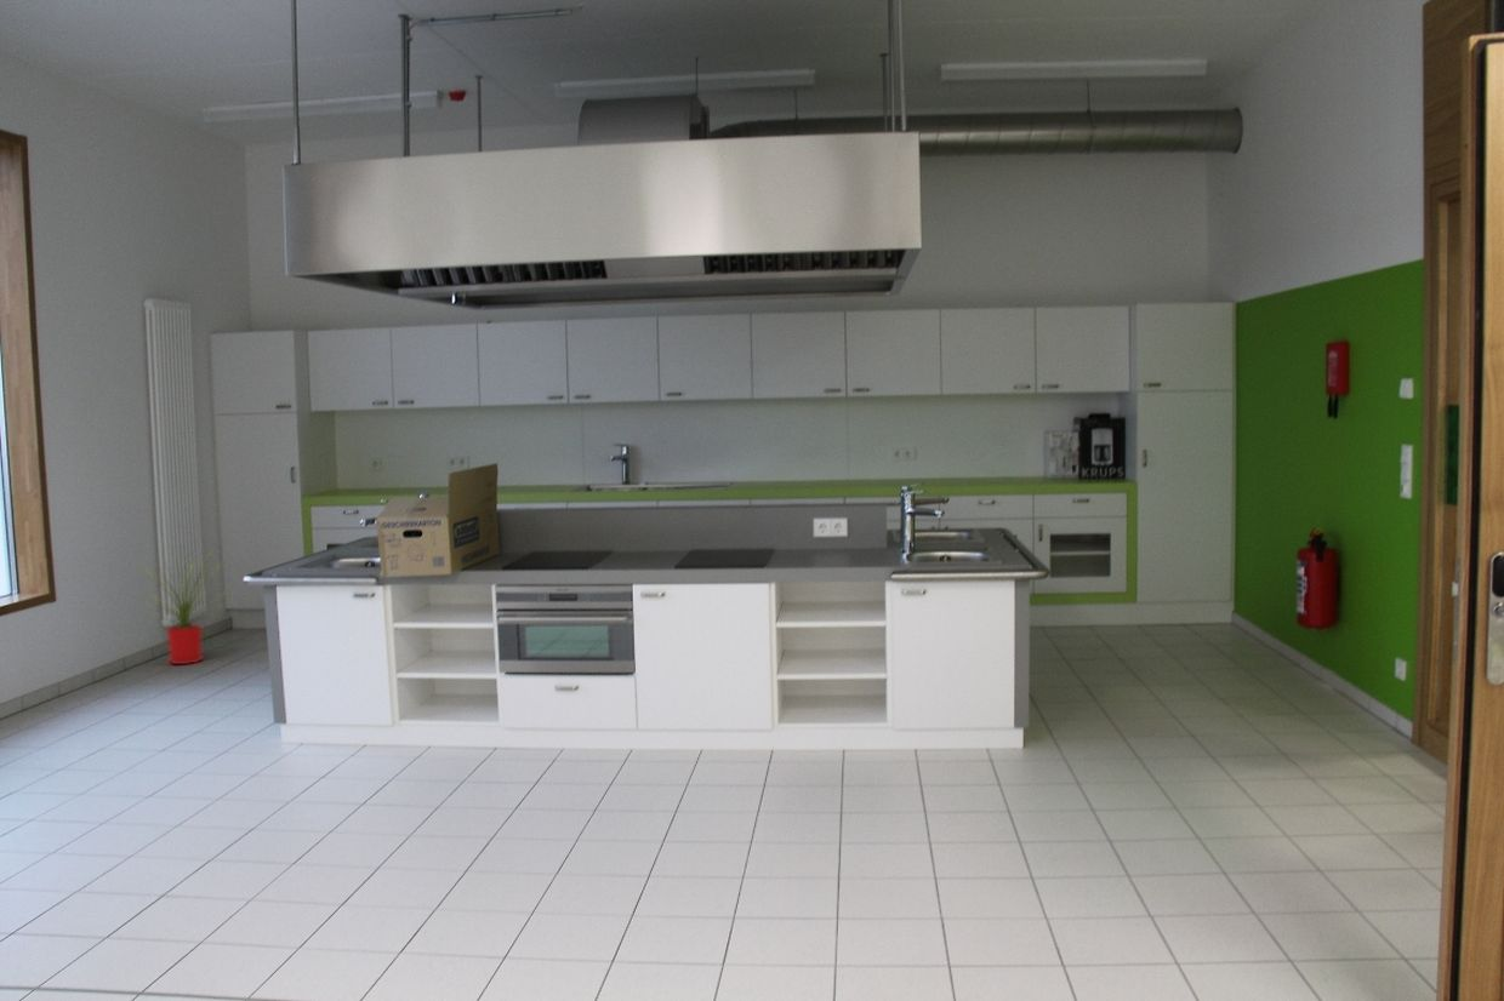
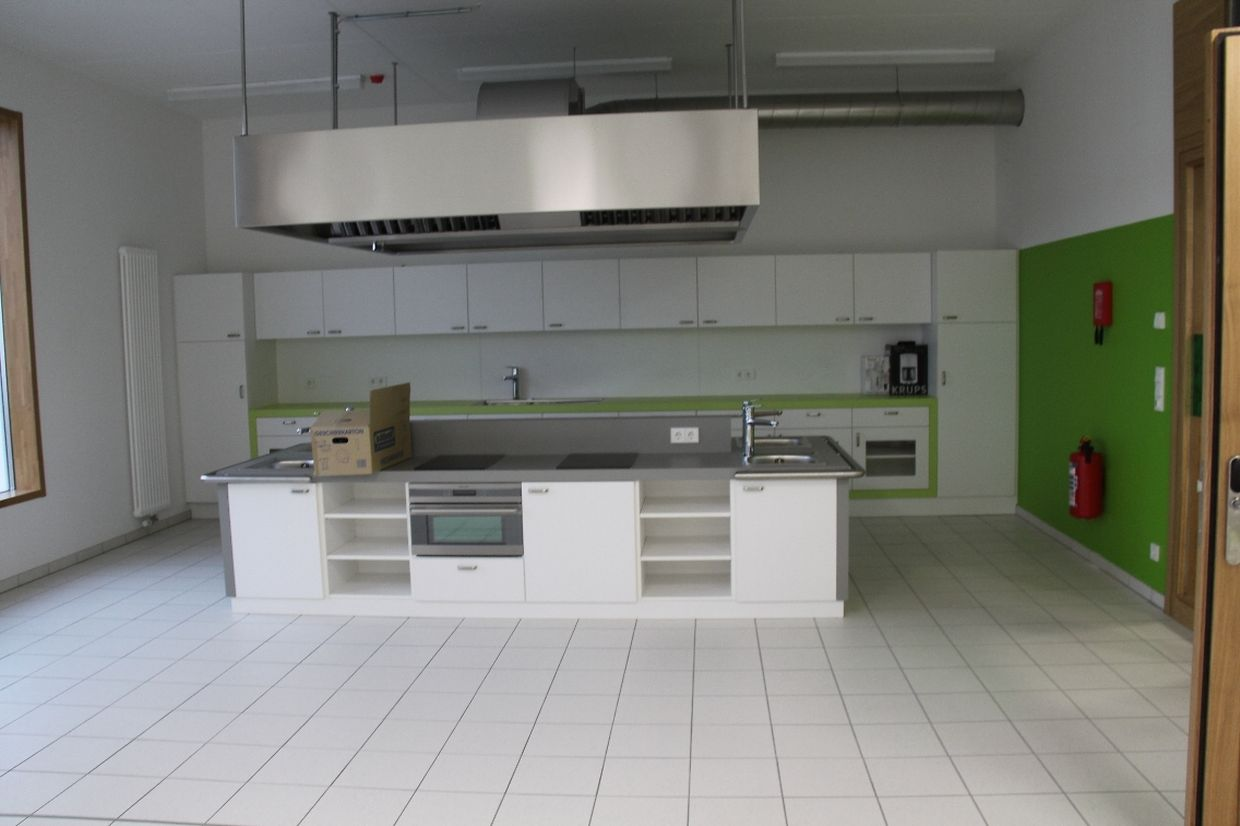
- house plant [137,548,230,665]
